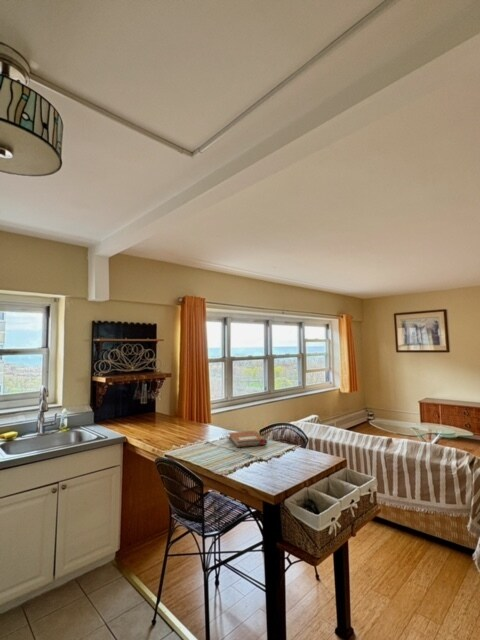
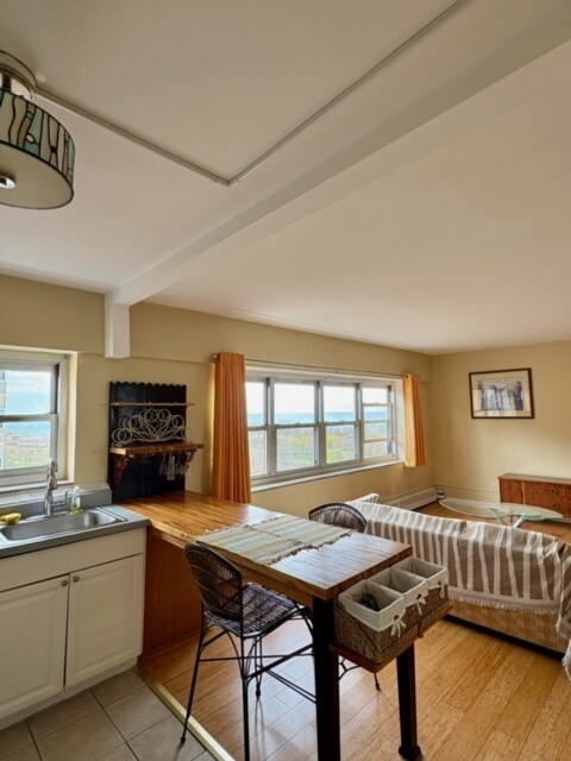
- notebook [227,430,268,448]
